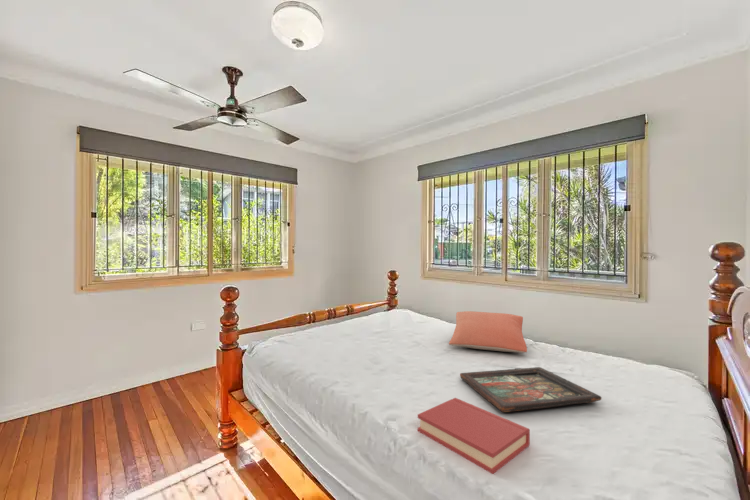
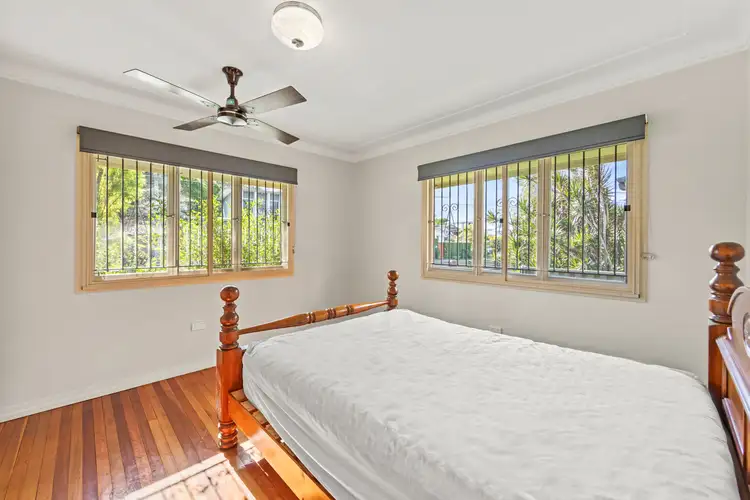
- hardback book [417,397,531,475]
- decorative tray [459,366,603,413]
- pillow [448,310,528,354]
